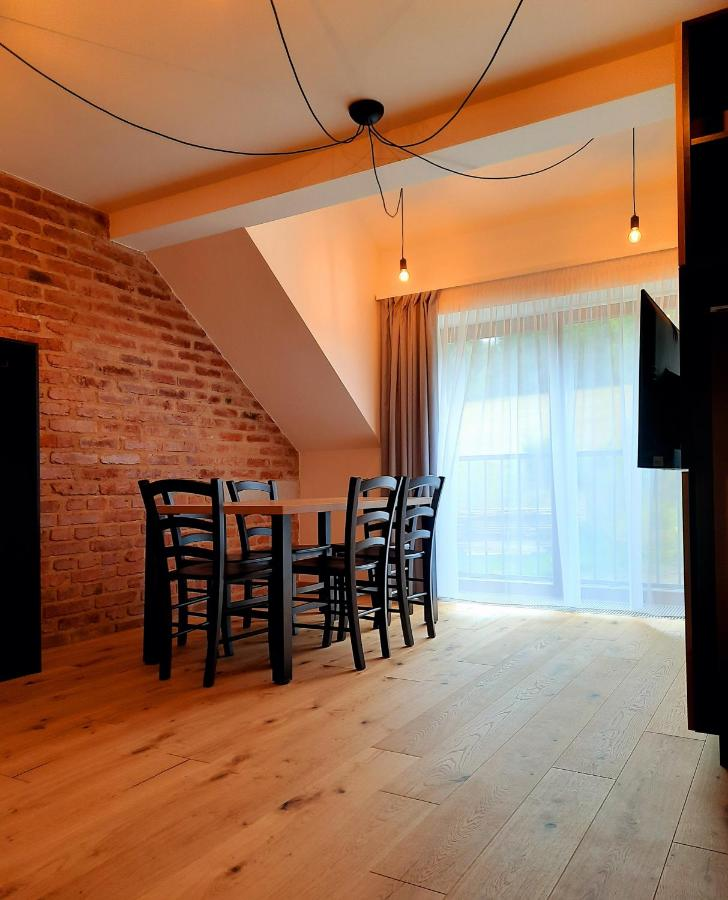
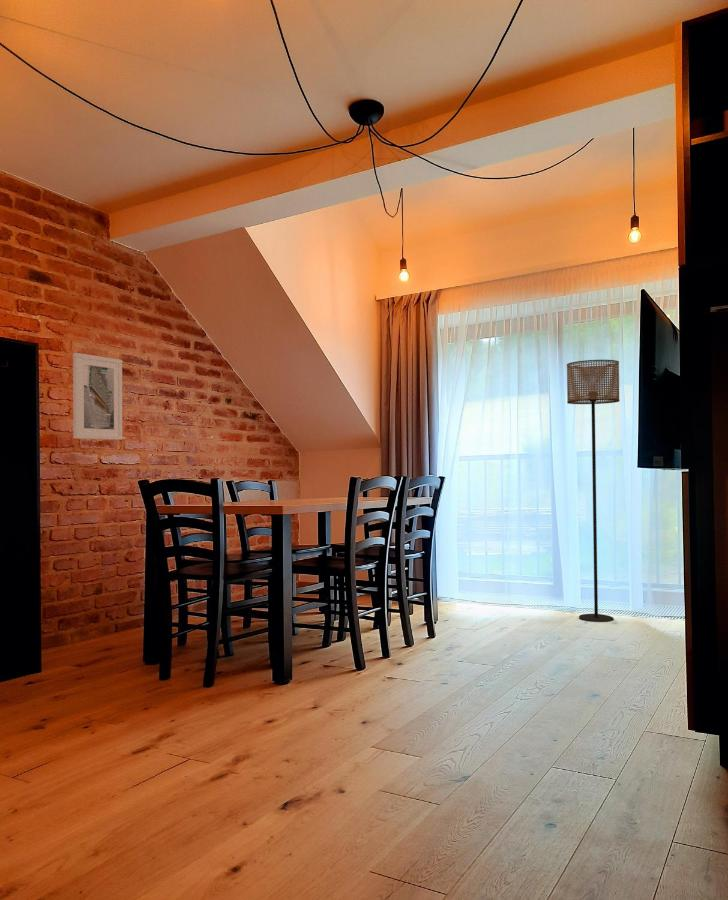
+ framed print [72,352,123,441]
+ floor lamp [566,359,621,623]
